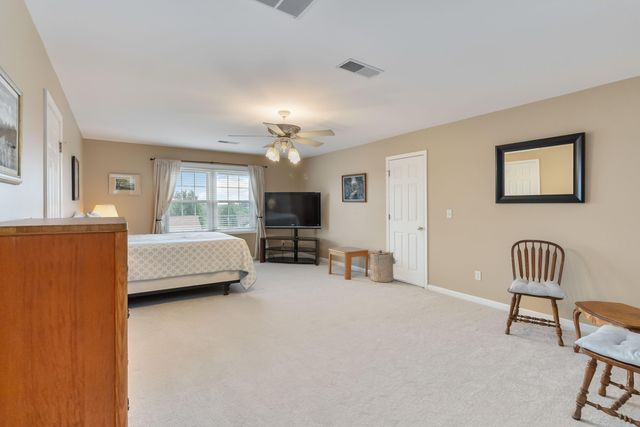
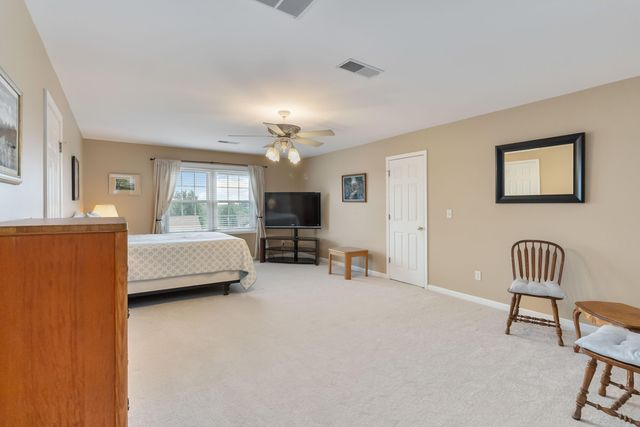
- laundry hamper [369,249,397,283]
